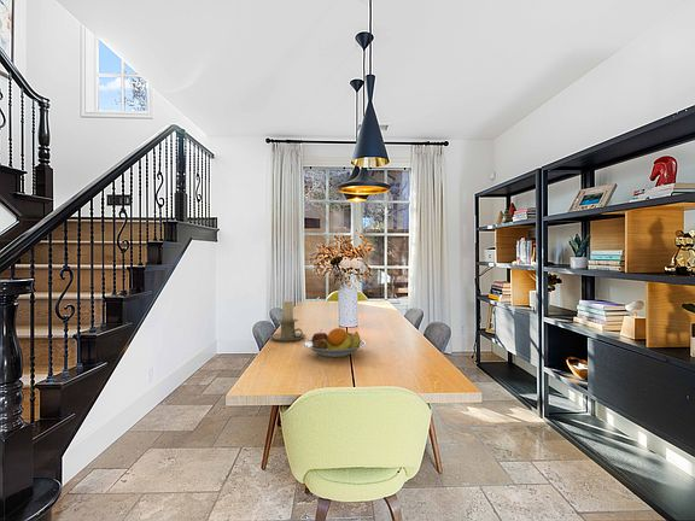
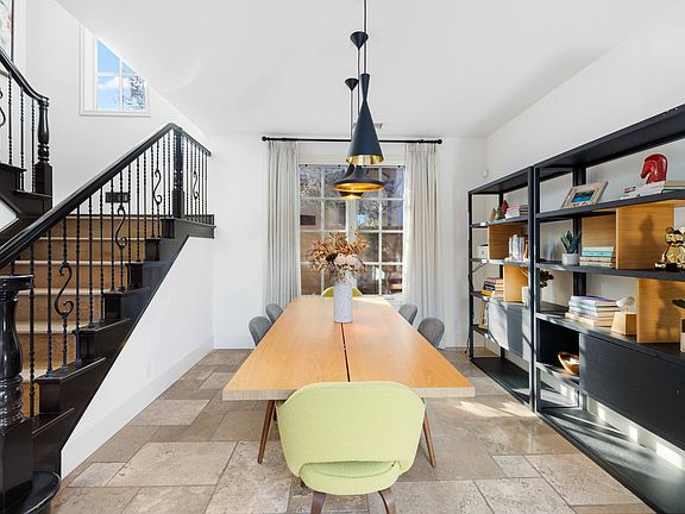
- candle holder [269,299,306,343]
- fruit bowl [303,327,367,358]
